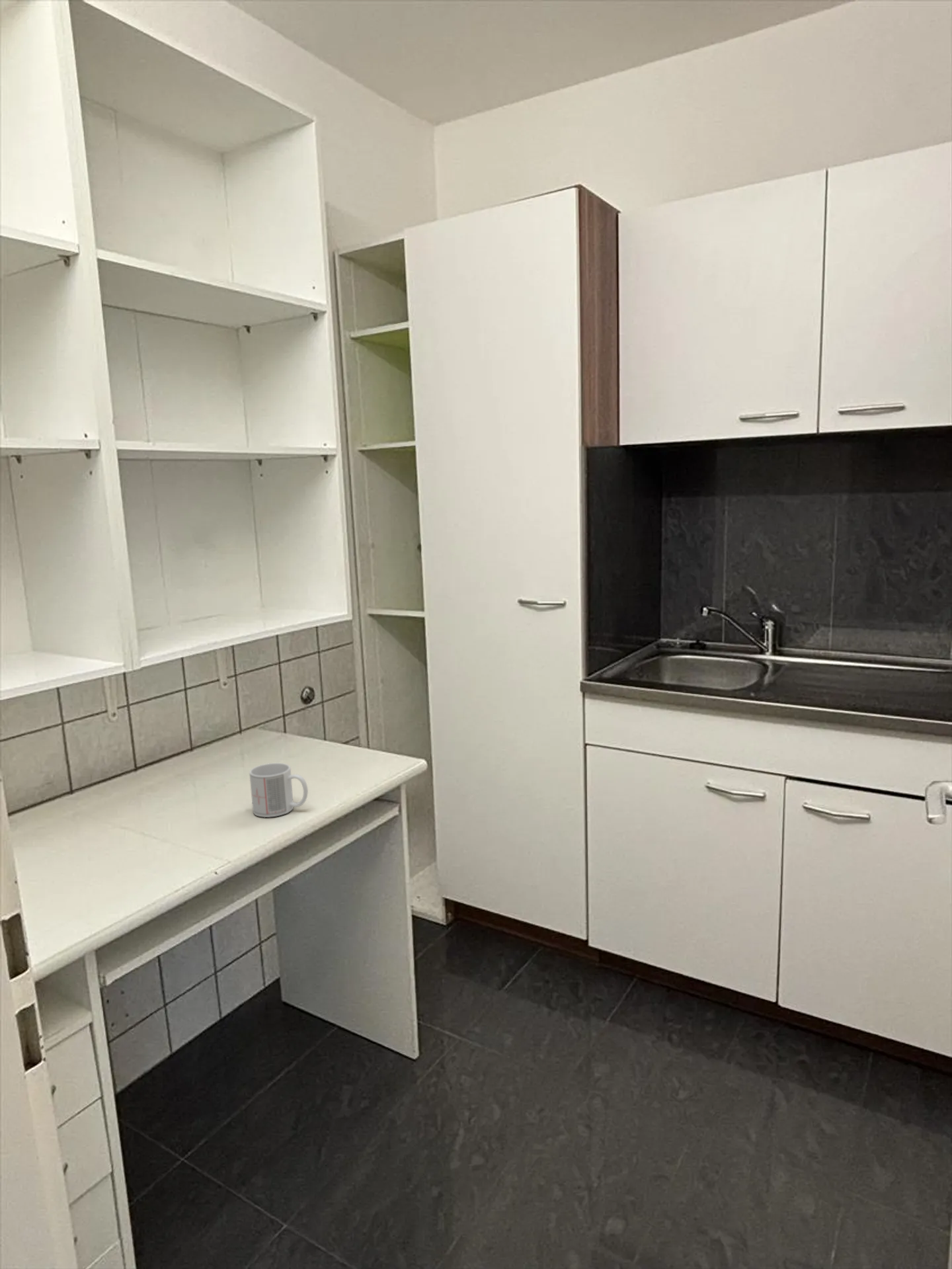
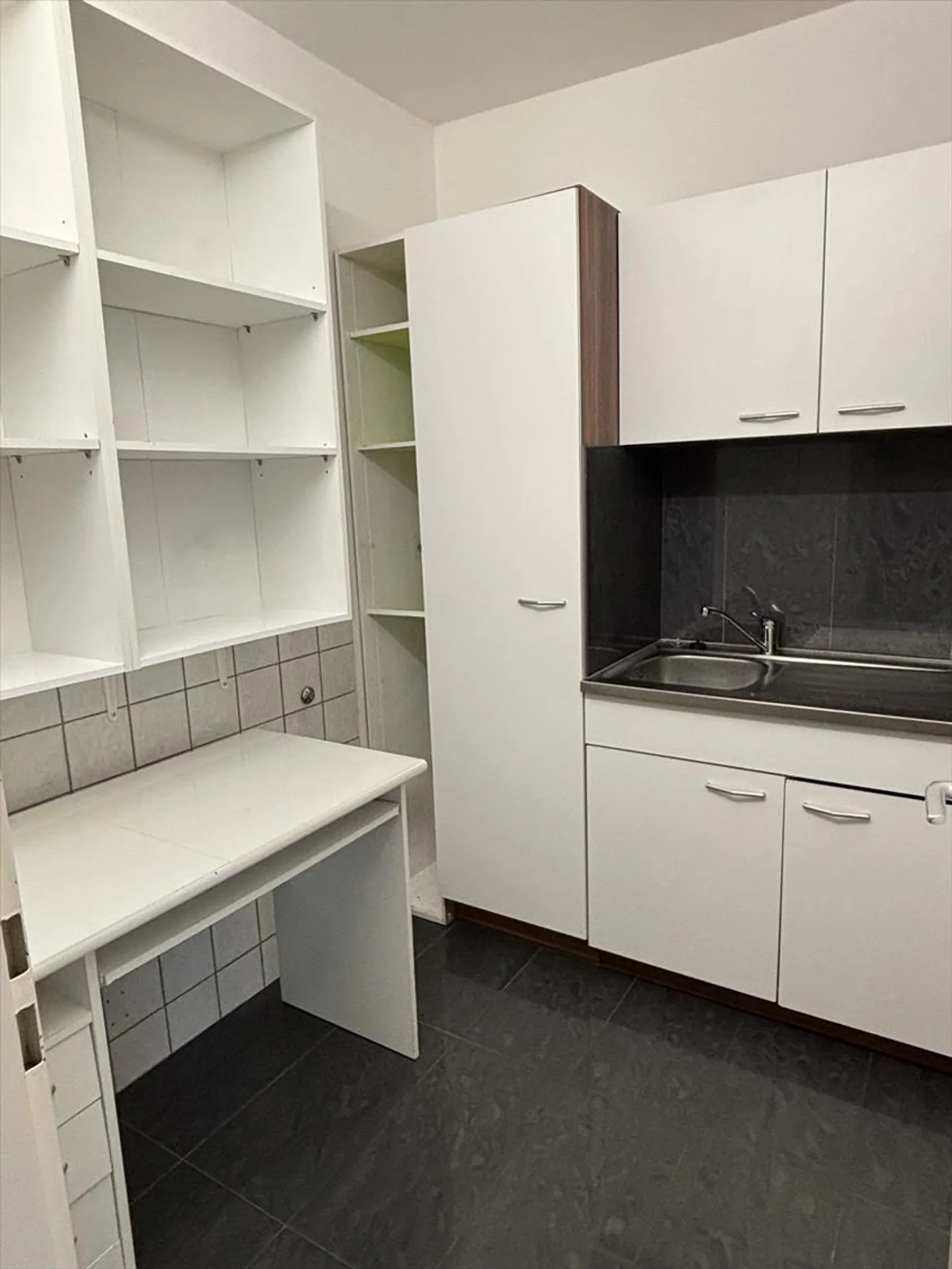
- mug [249,762,309,818]
